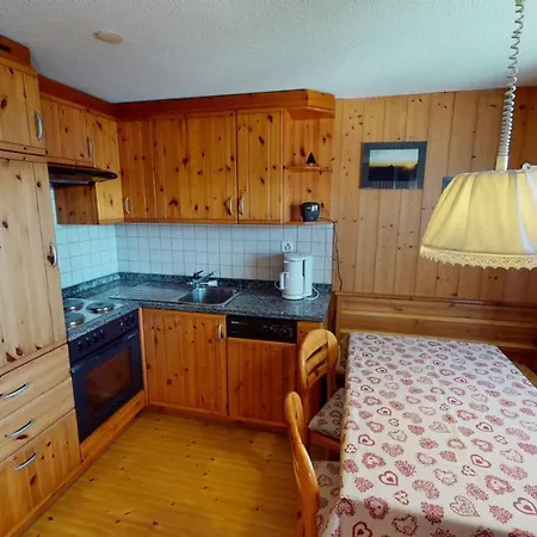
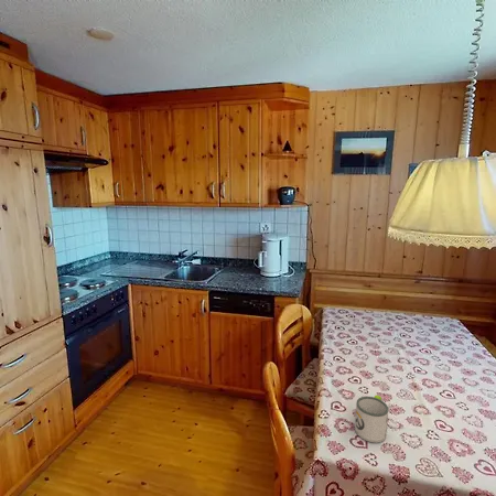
+ mug [354,395,389,444]
